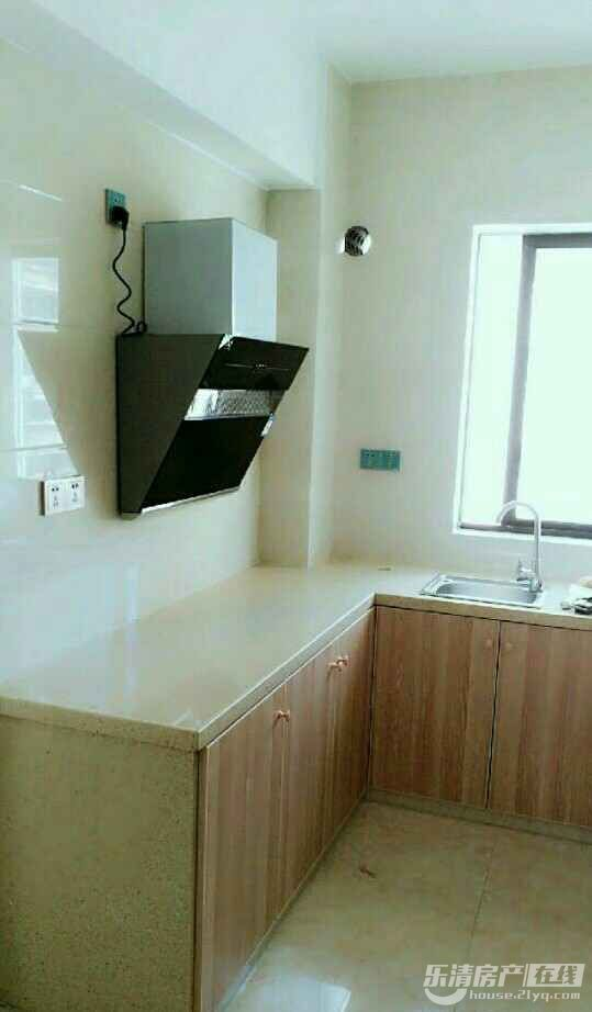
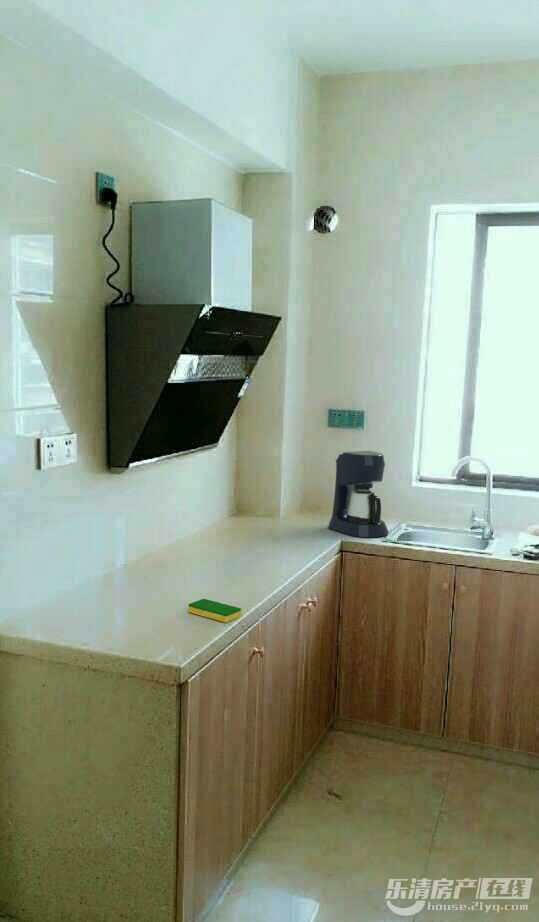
+ coffee maker [327,450,389,538]
+ dish sponge [187,598,242,623]
